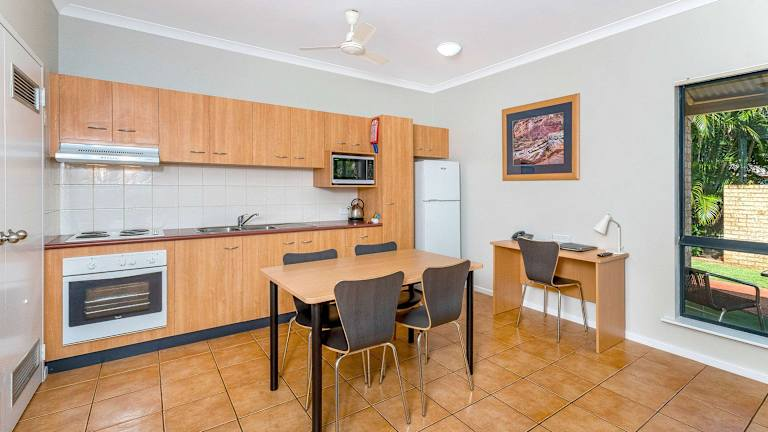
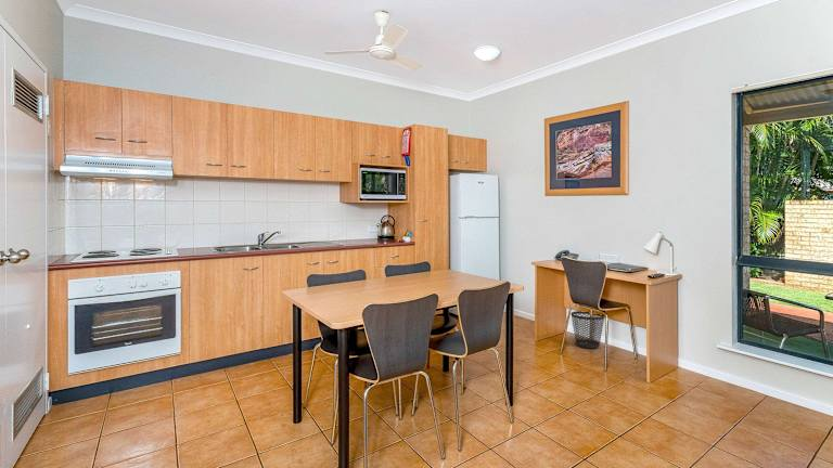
+ wastebasket [571,310,605,350]
